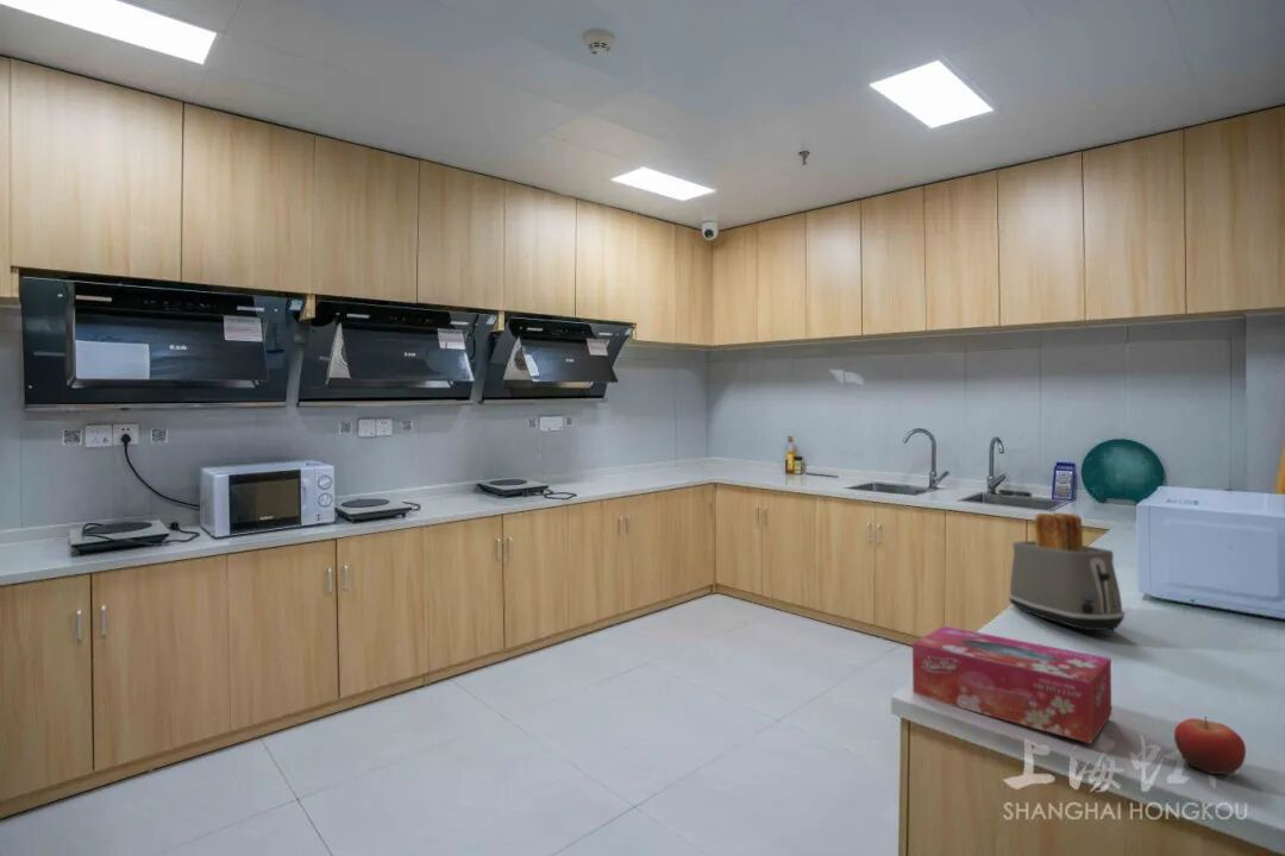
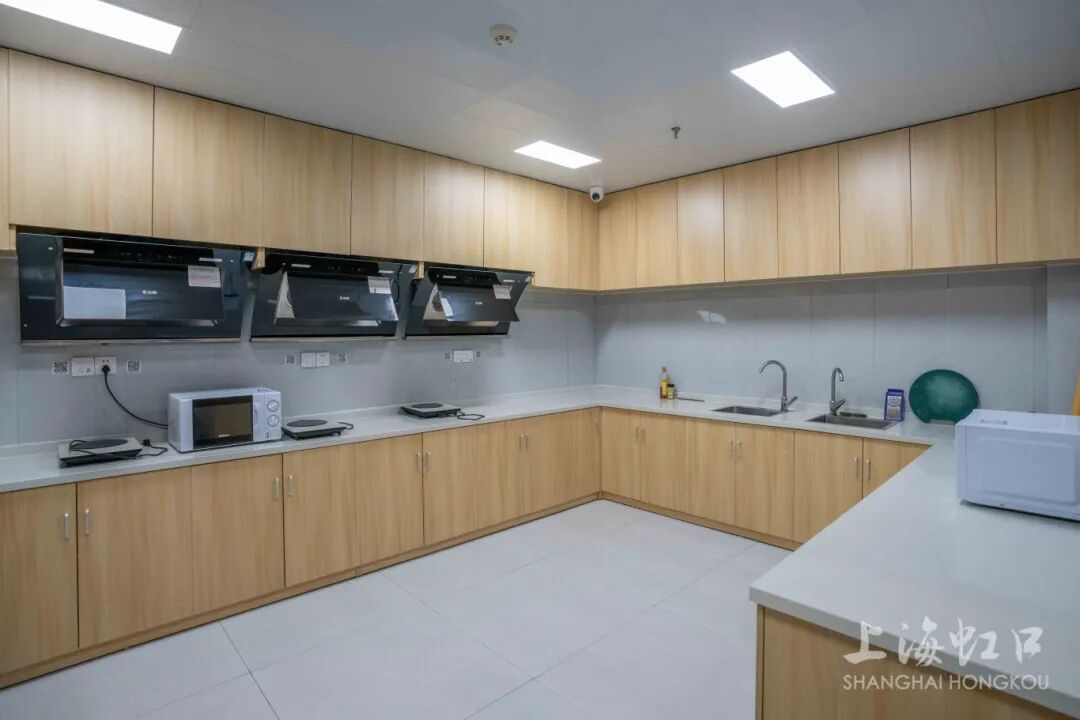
- tissue box [911,624,1112,744]
- fruit [1173,716,1247,775]
- toaster [1008,511,1126,634]
